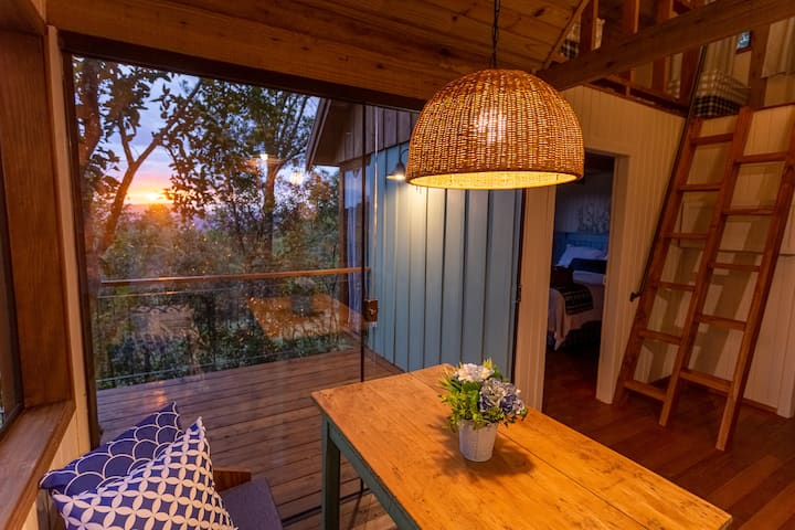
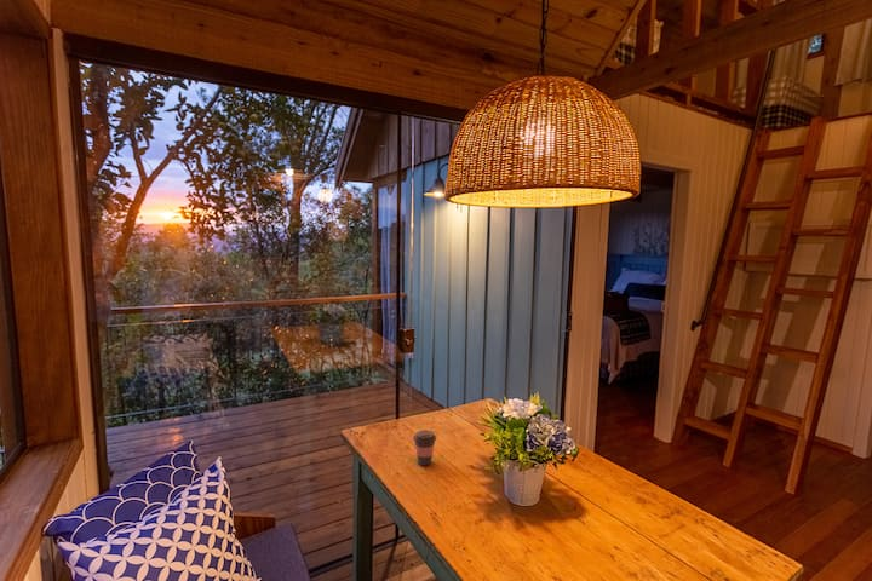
+ coffee cup [412,430,437,467]
